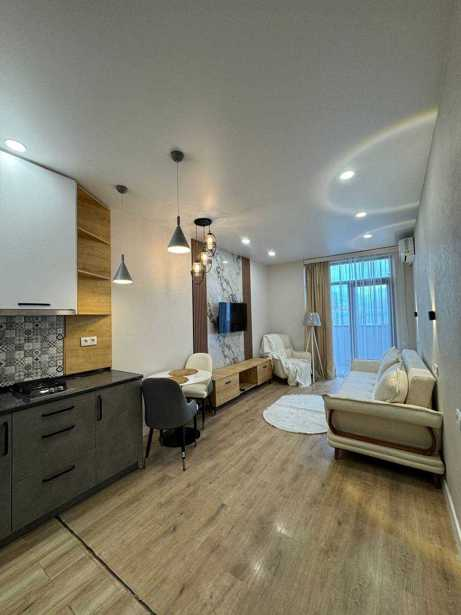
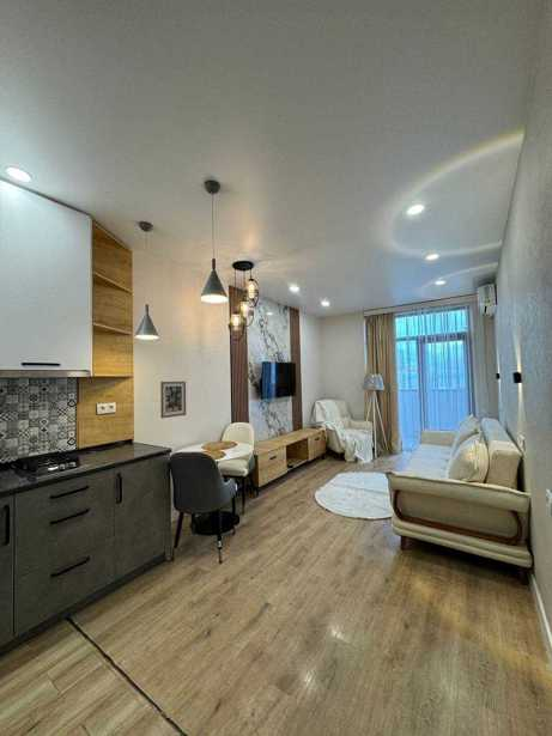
+ wall art [159,381,187,419]
